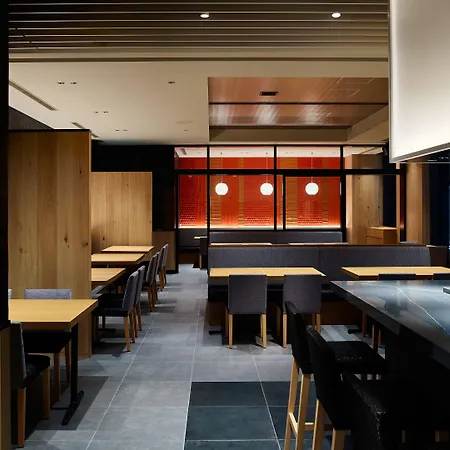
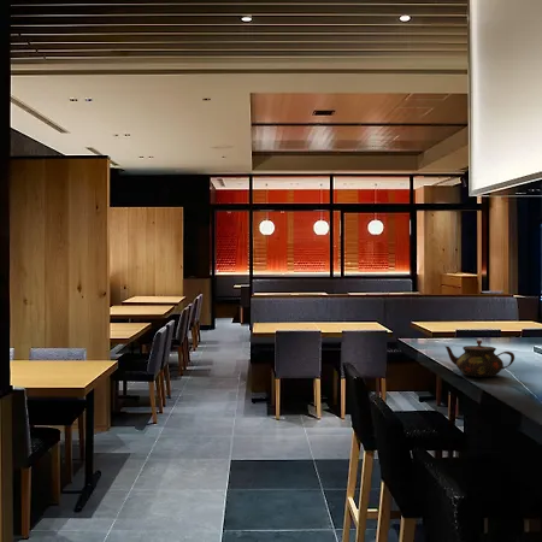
+ teapot [444,340,516,378]
